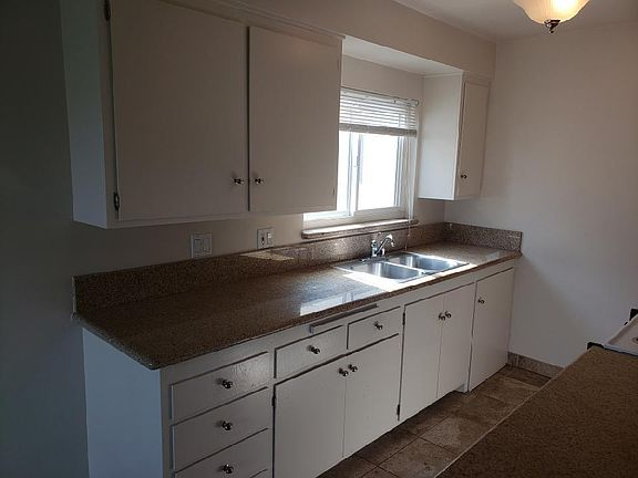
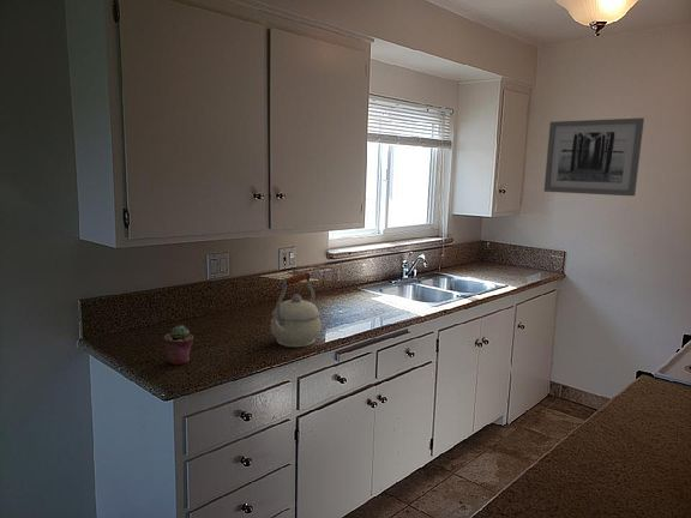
+ wall art [543,116,645,197]
+ kettle [270,271,323,348]
+ potted succulent [163,324,194,366]
